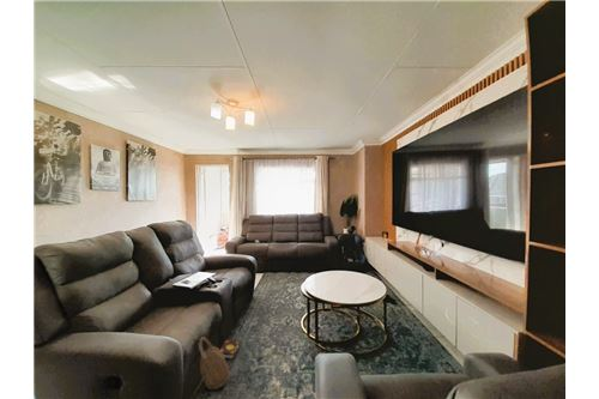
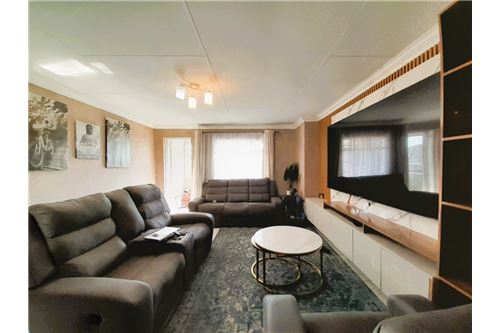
- book [219,339,242,361]
- basket [198,335,231,391]
